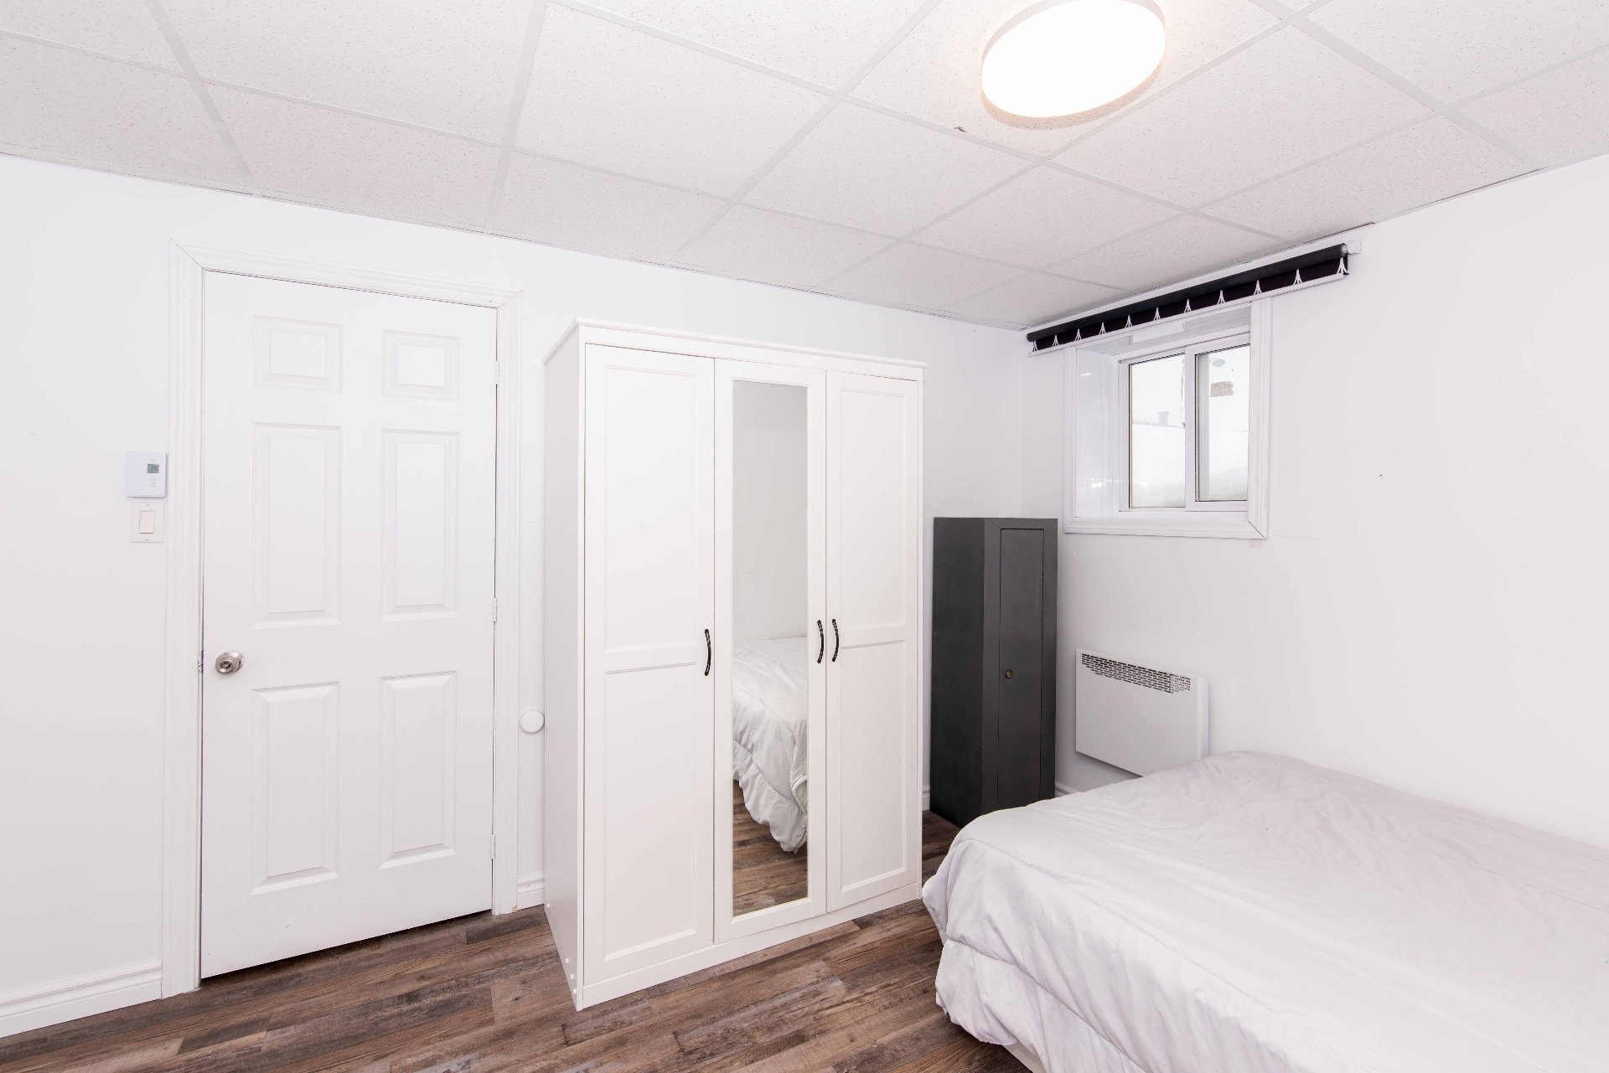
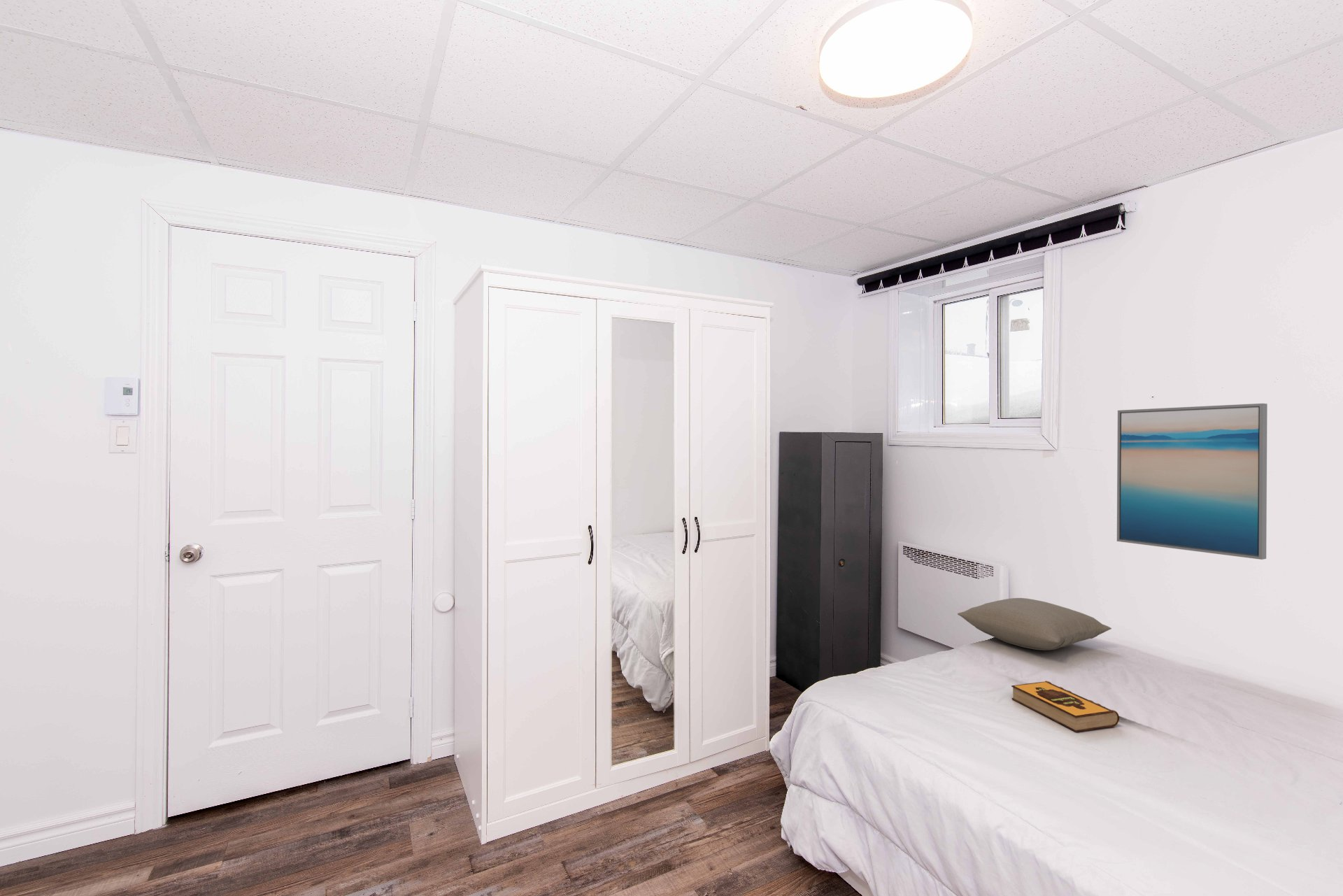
+ wall art [1116,403,1268,560]
+ pillow [957,597,1112,651]
+ hardback book [1011,680,1120,733]
